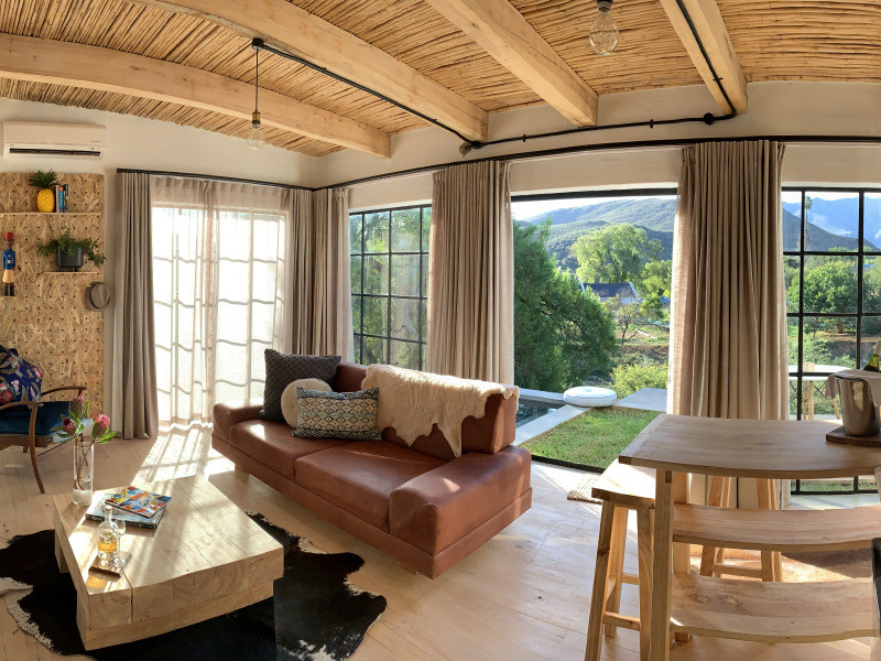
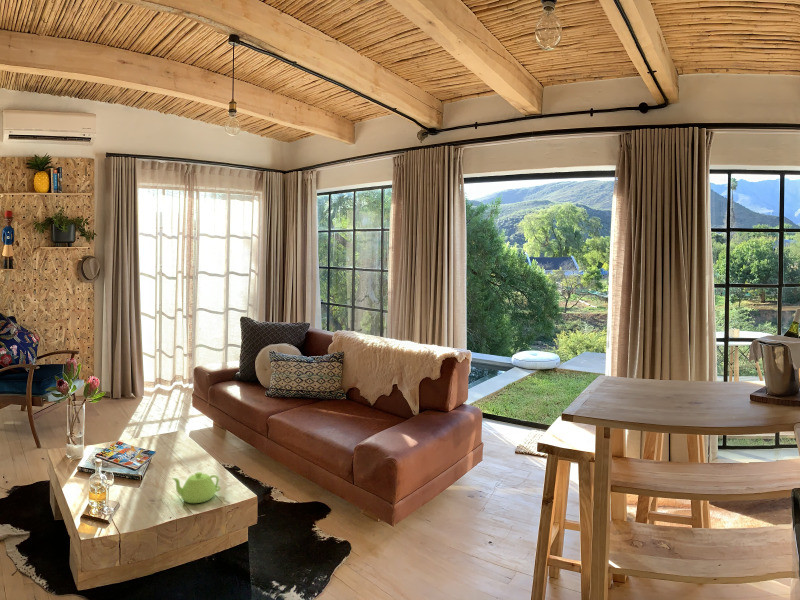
+ teapot [171,471,221,504]
